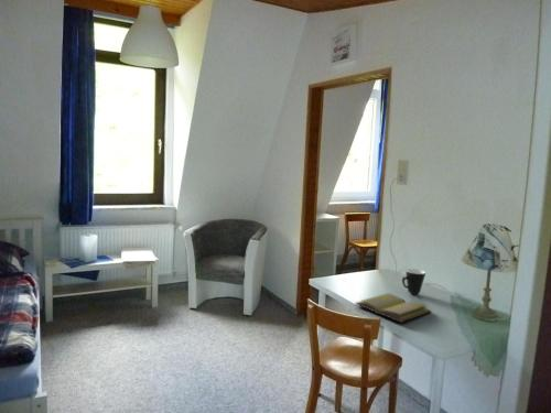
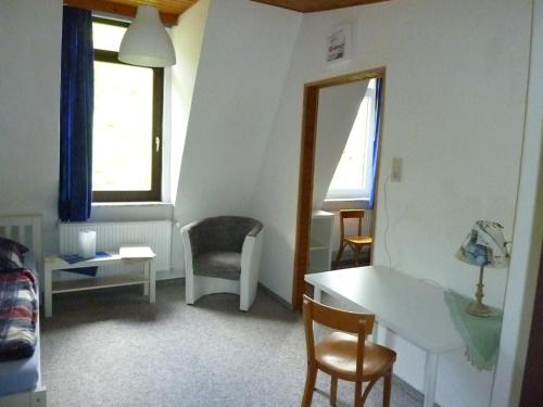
- diary [354,292,433,324]
- mug [401,268,426,295]
